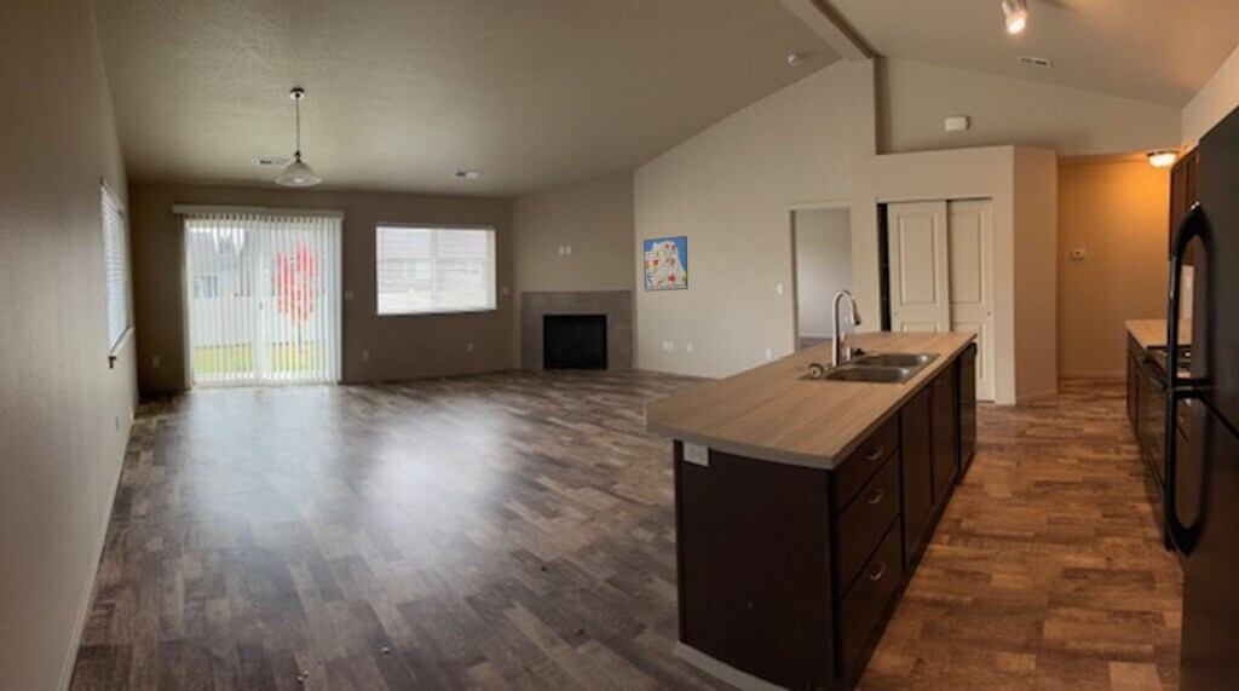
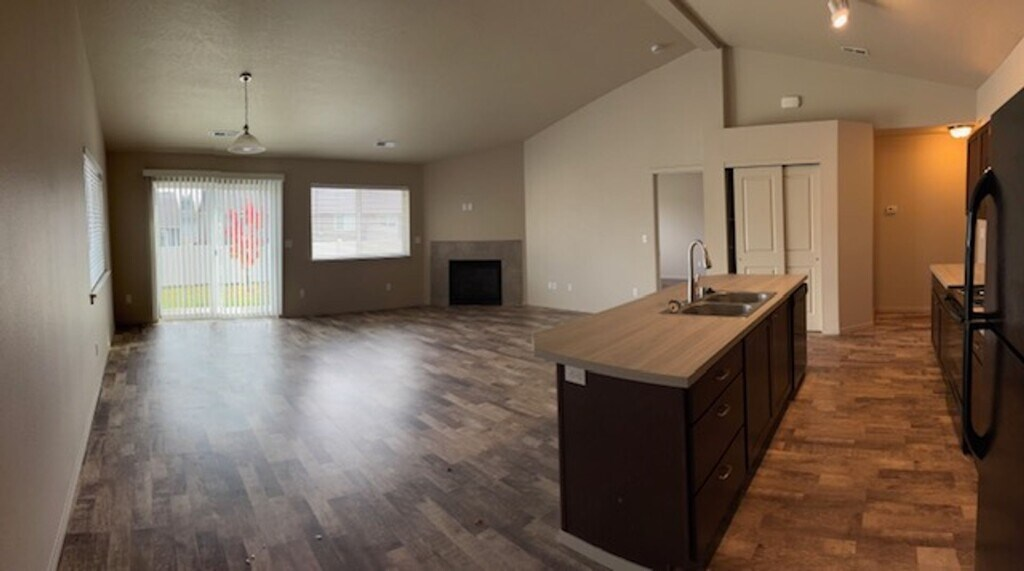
- wall art [642,235,688,293]
